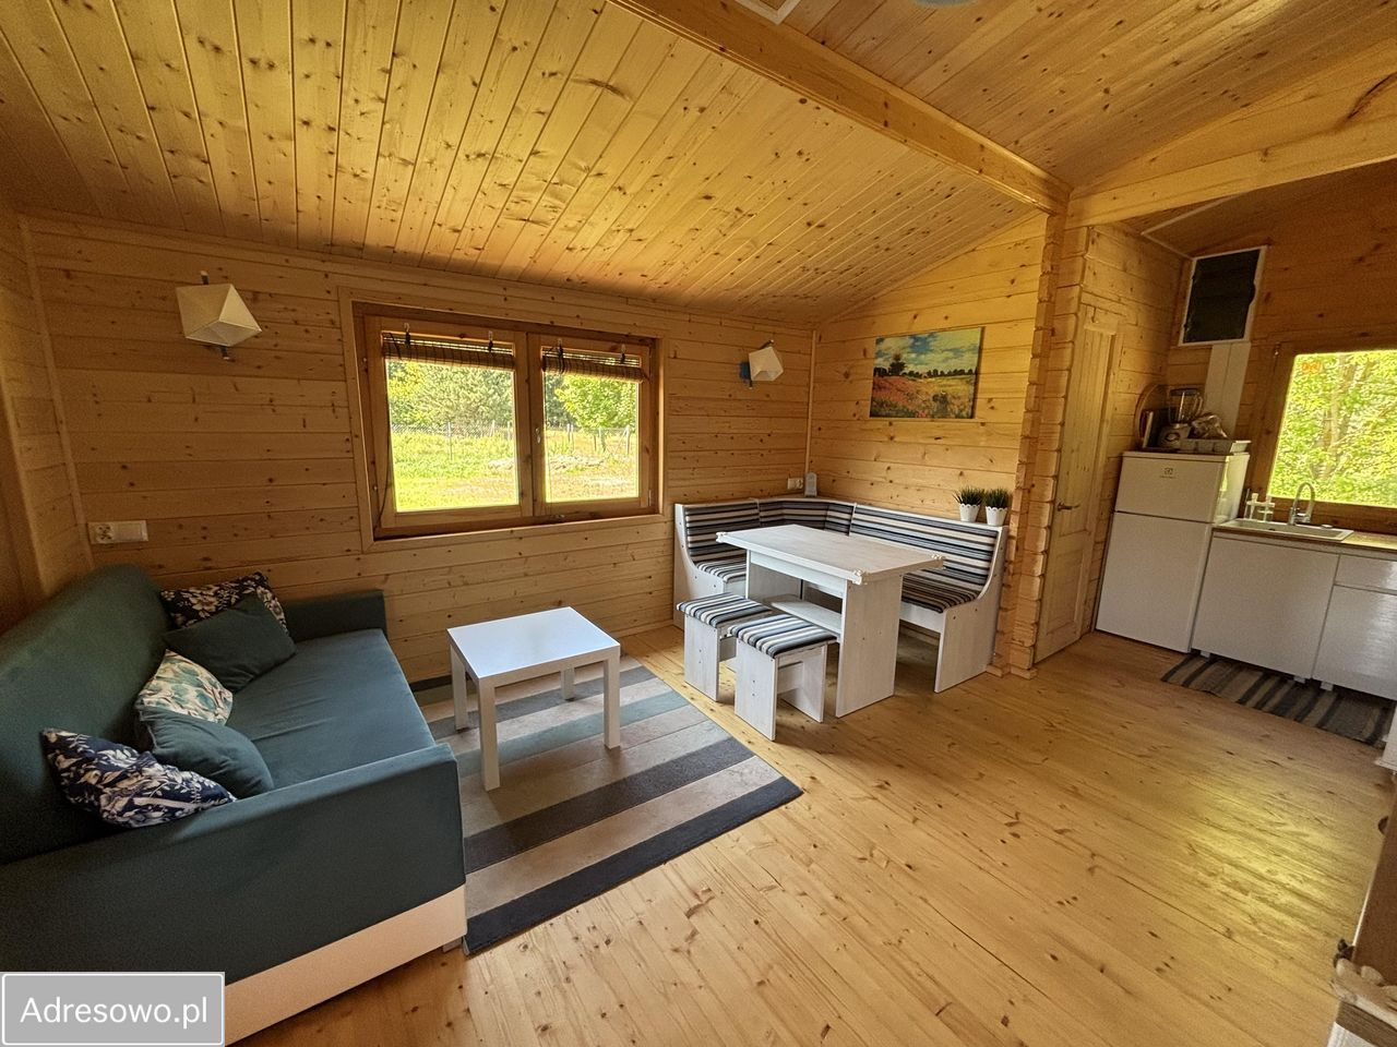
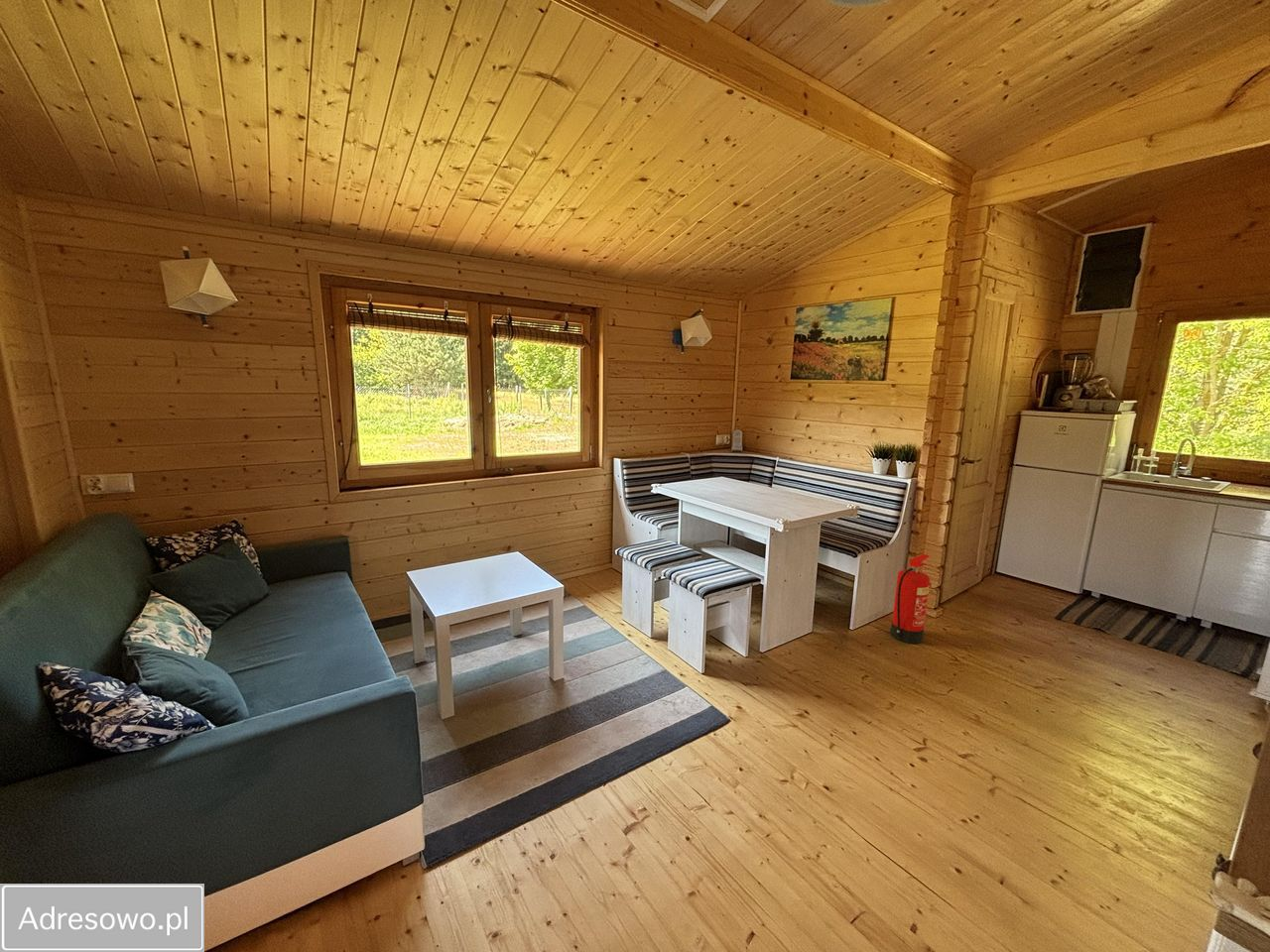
+ fire extinguisher [890,553,931,645]
